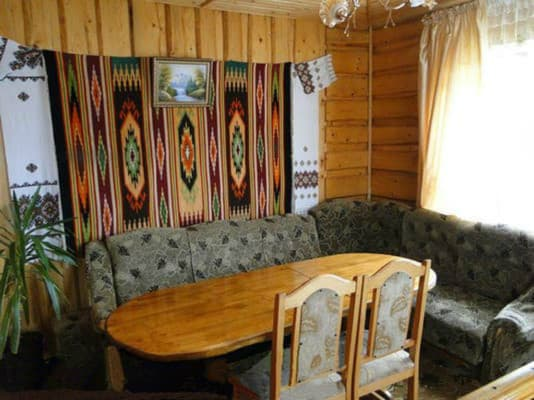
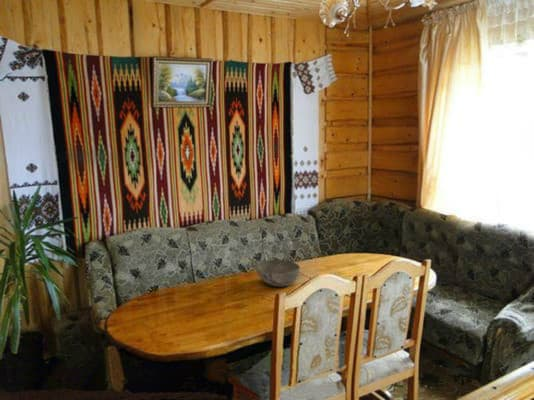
+ bowl [256,259,301,288]
